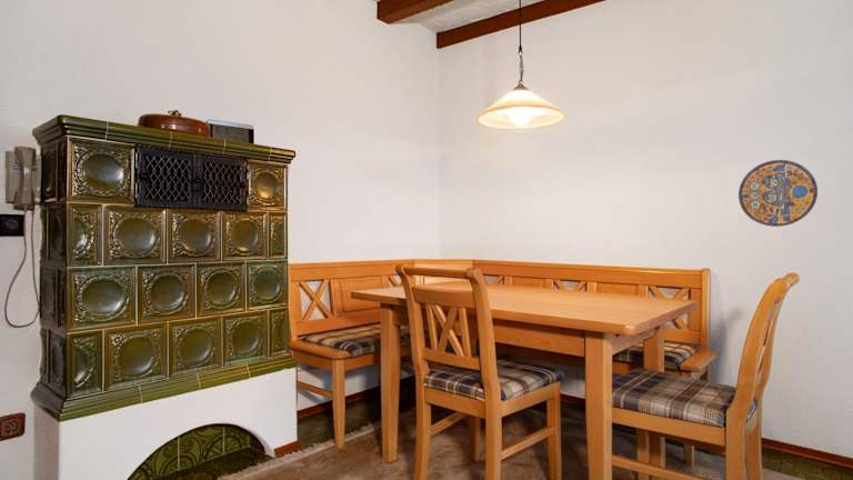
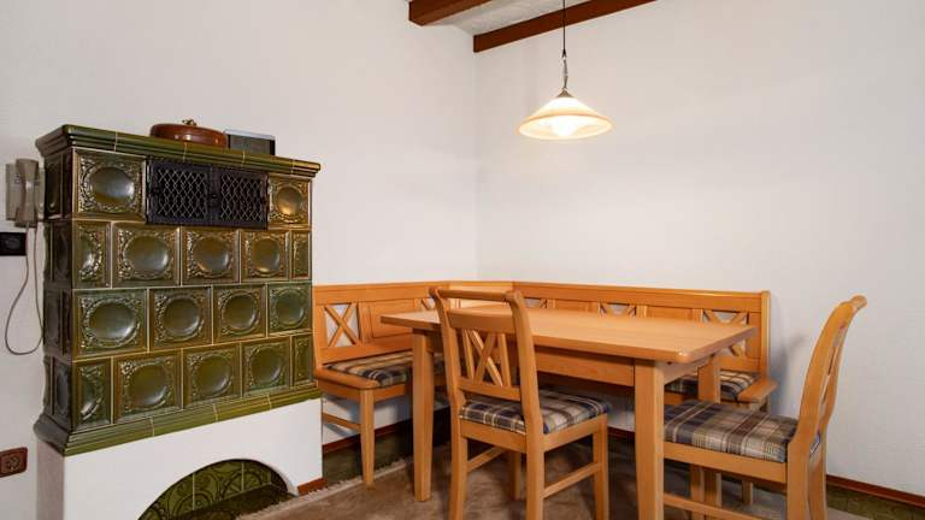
- manhole cover [737,159,819,228]
